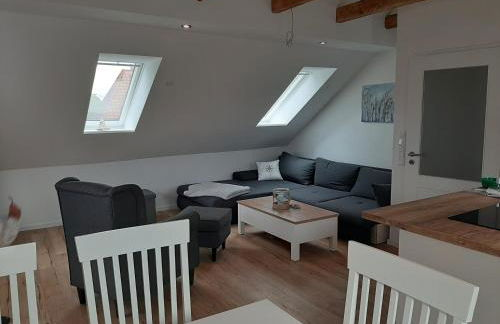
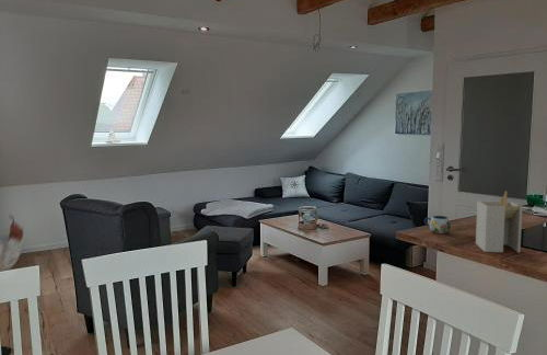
+ mug [423,215,452,234]
+ utensil holder [475,190,523,253]
